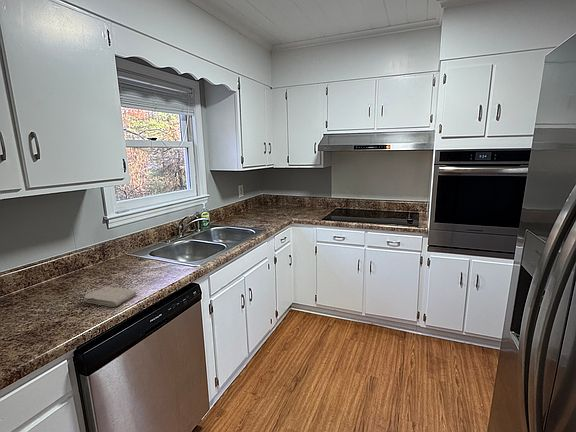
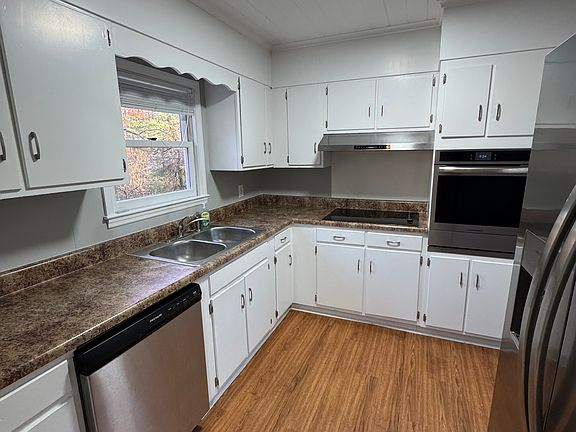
- washcloth [82,285,138,308]
